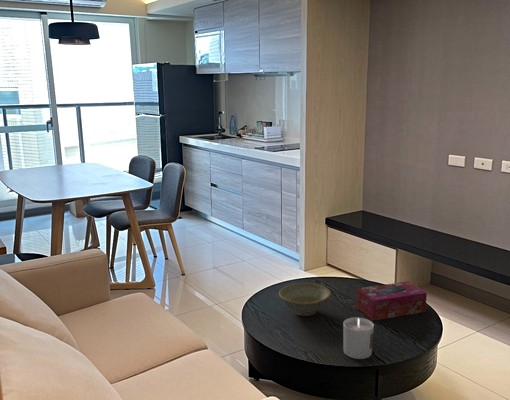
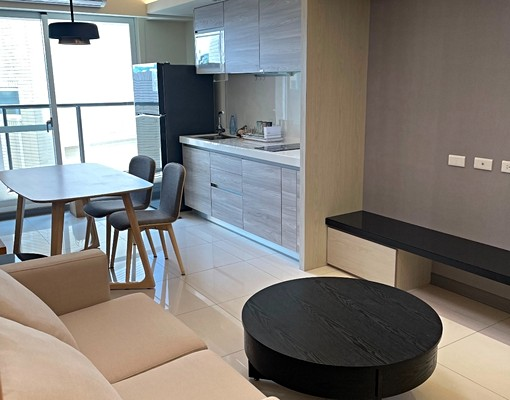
- candle [342,316,375,360]
- tissue box [355,280,428,322]
- dish [278,282,332,317]
